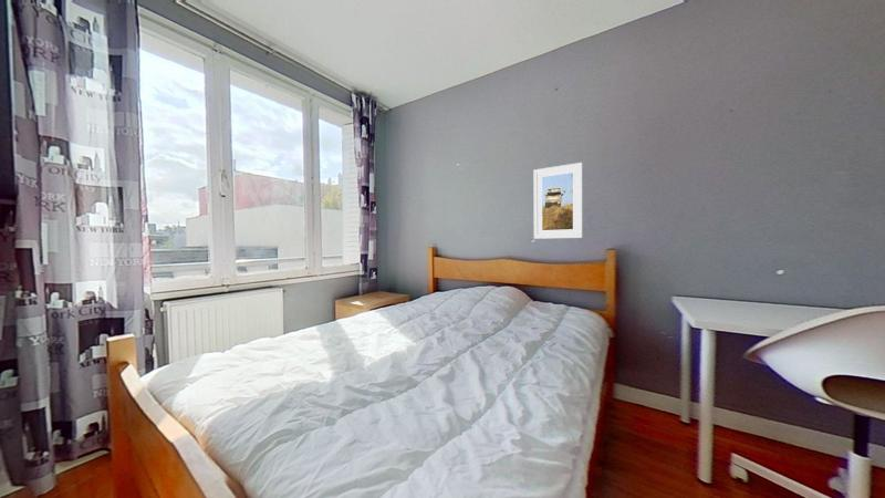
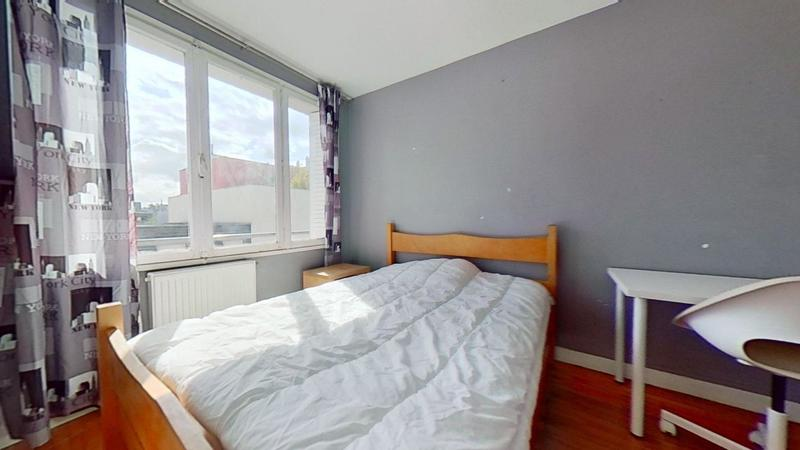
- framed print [533,162,584,240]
